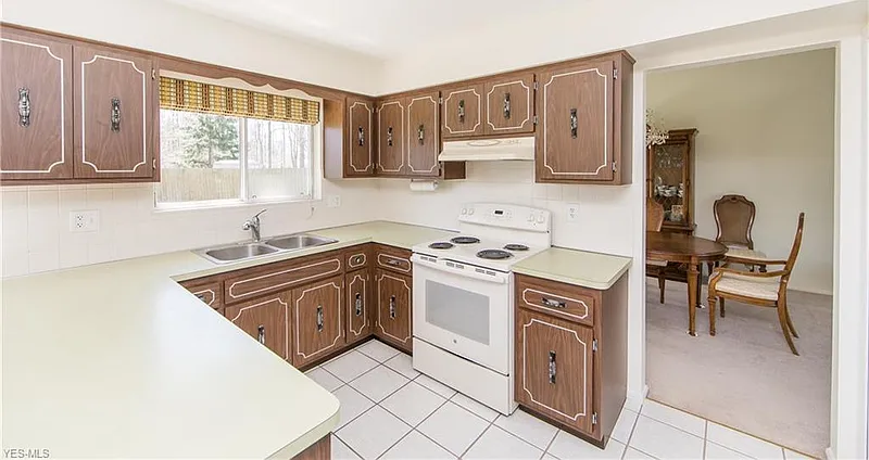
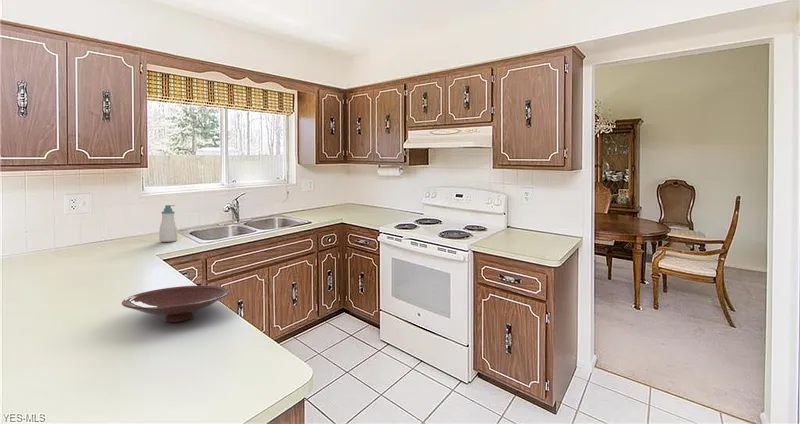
+ bowl [121,284,231,323]
+ soap bottle [158,204,178,243]
